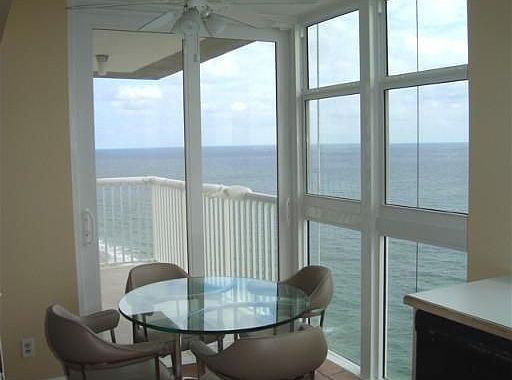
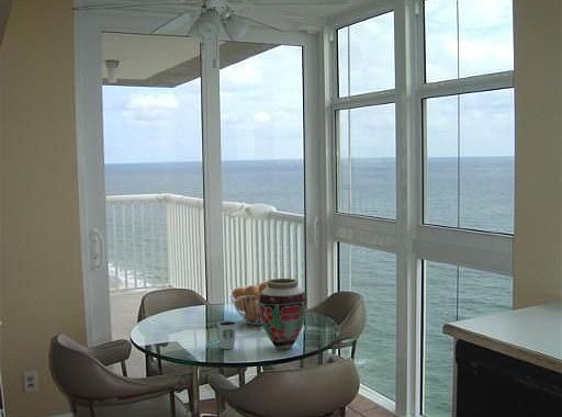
+ fruit basket [229,280,268,326]
+ dixie cup [216,319,238,350]
+ vase [258,278,308,351]
